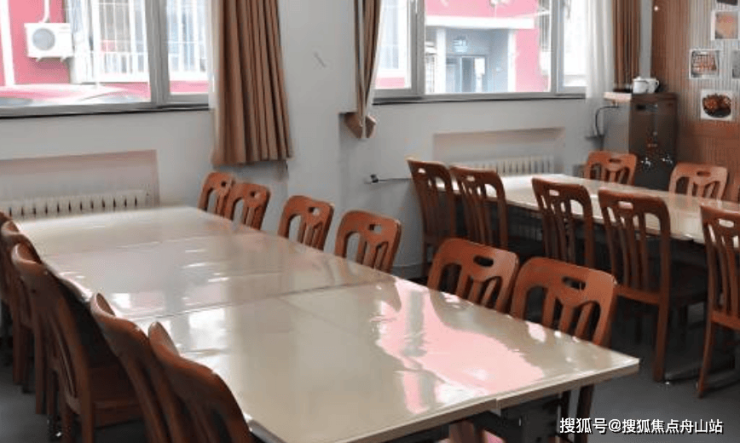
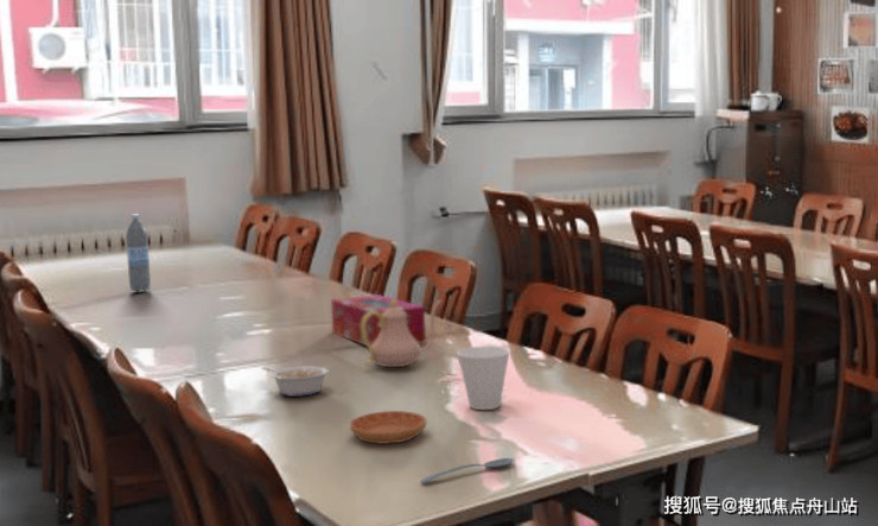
+ saucer [349,410,428,445]
+ cup [456,346,511,411]
+ legume [260,365,330,398]
+ water bottle [125,213,152,292]
+ tissue box [330,293,427,347]
+ teapot [361,298,444,368]
+ spoon [420,457,515,484]
